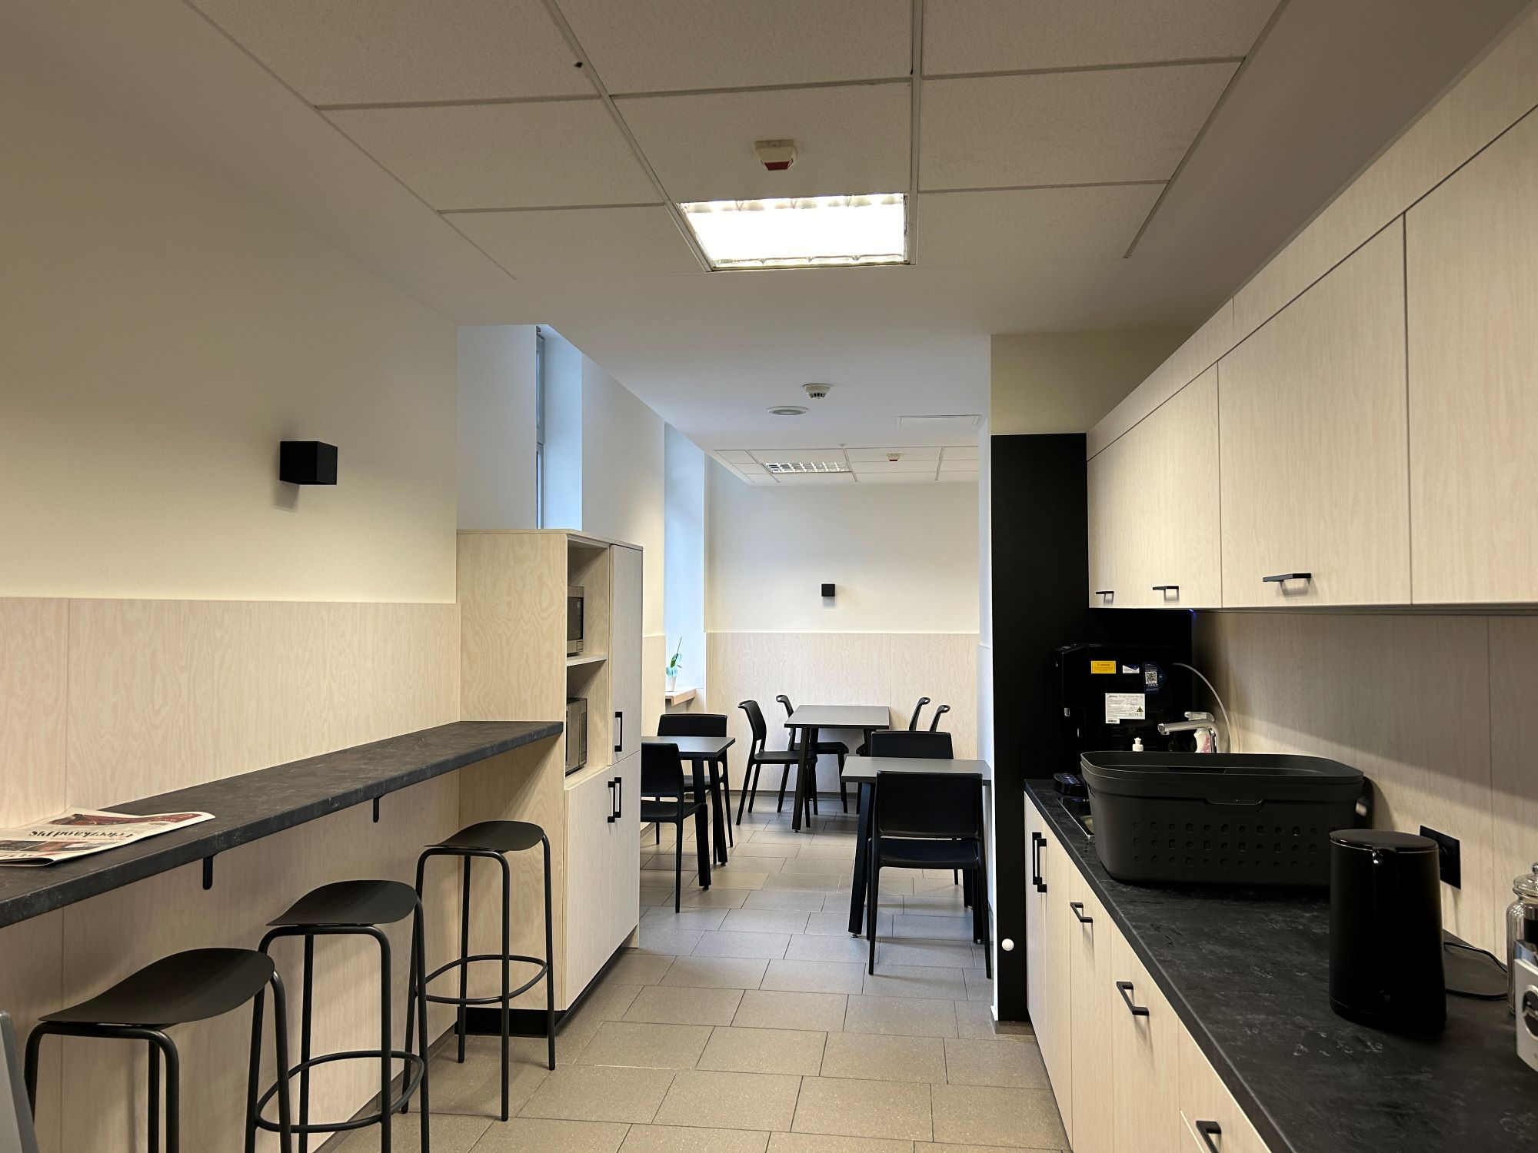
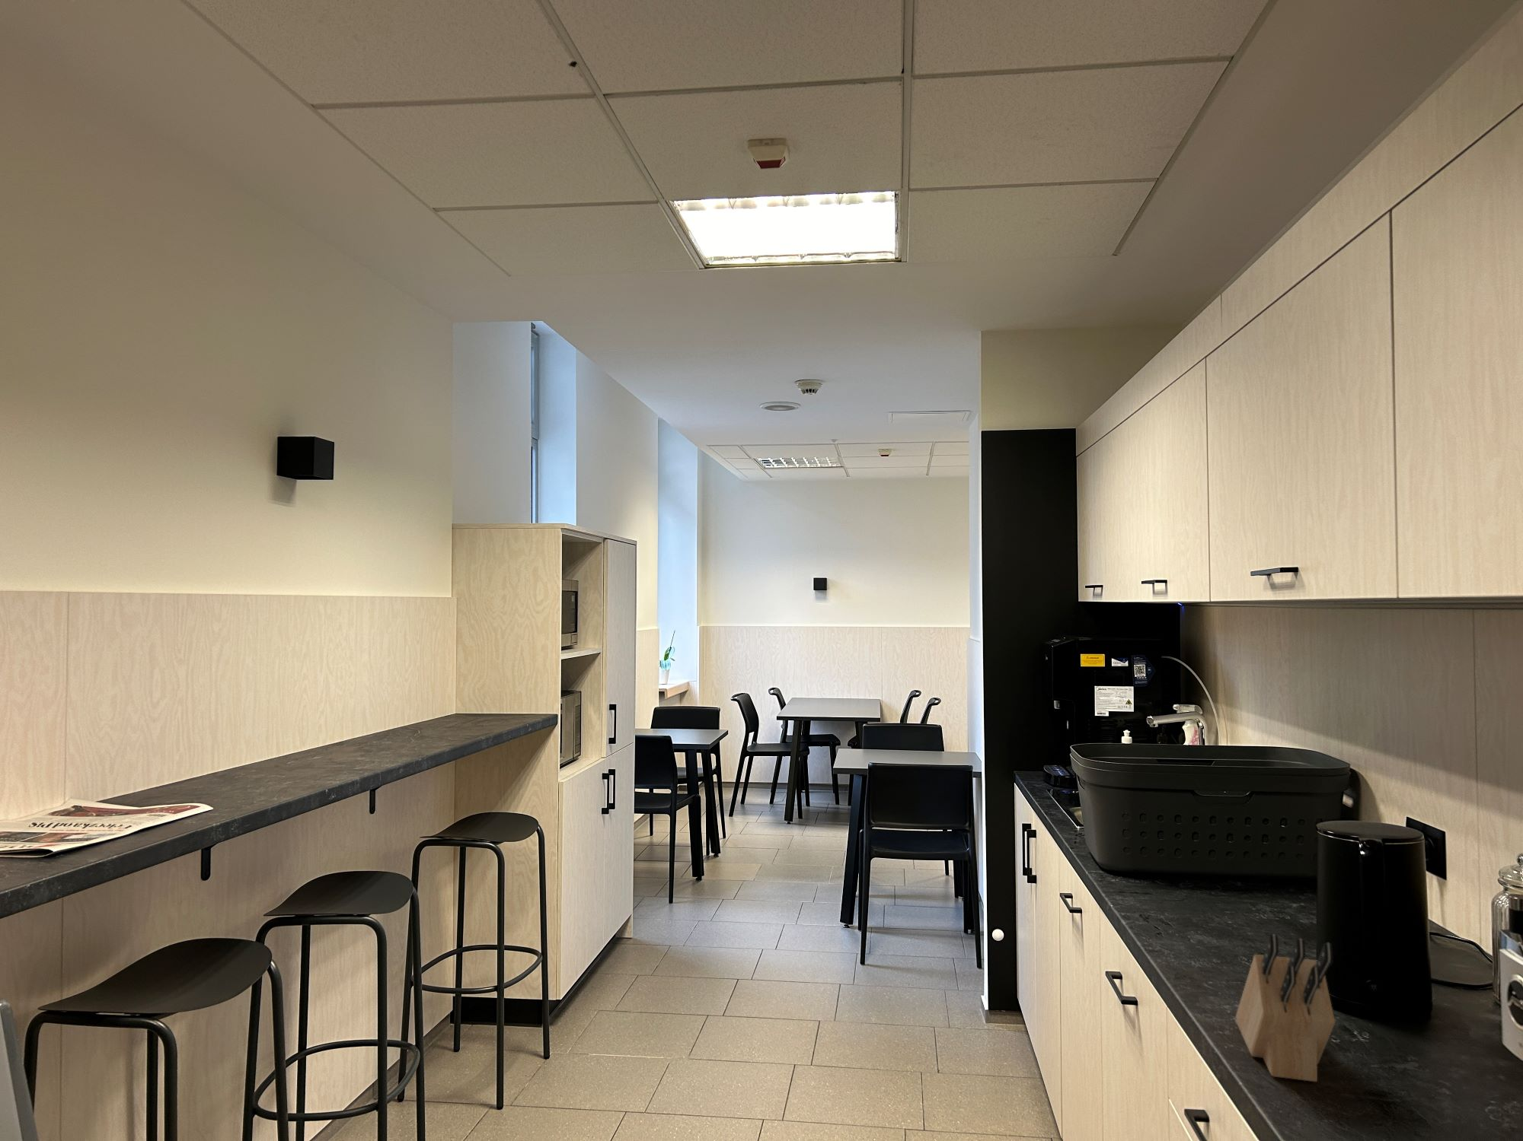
+ knife block [1235,934,1336,1082]
